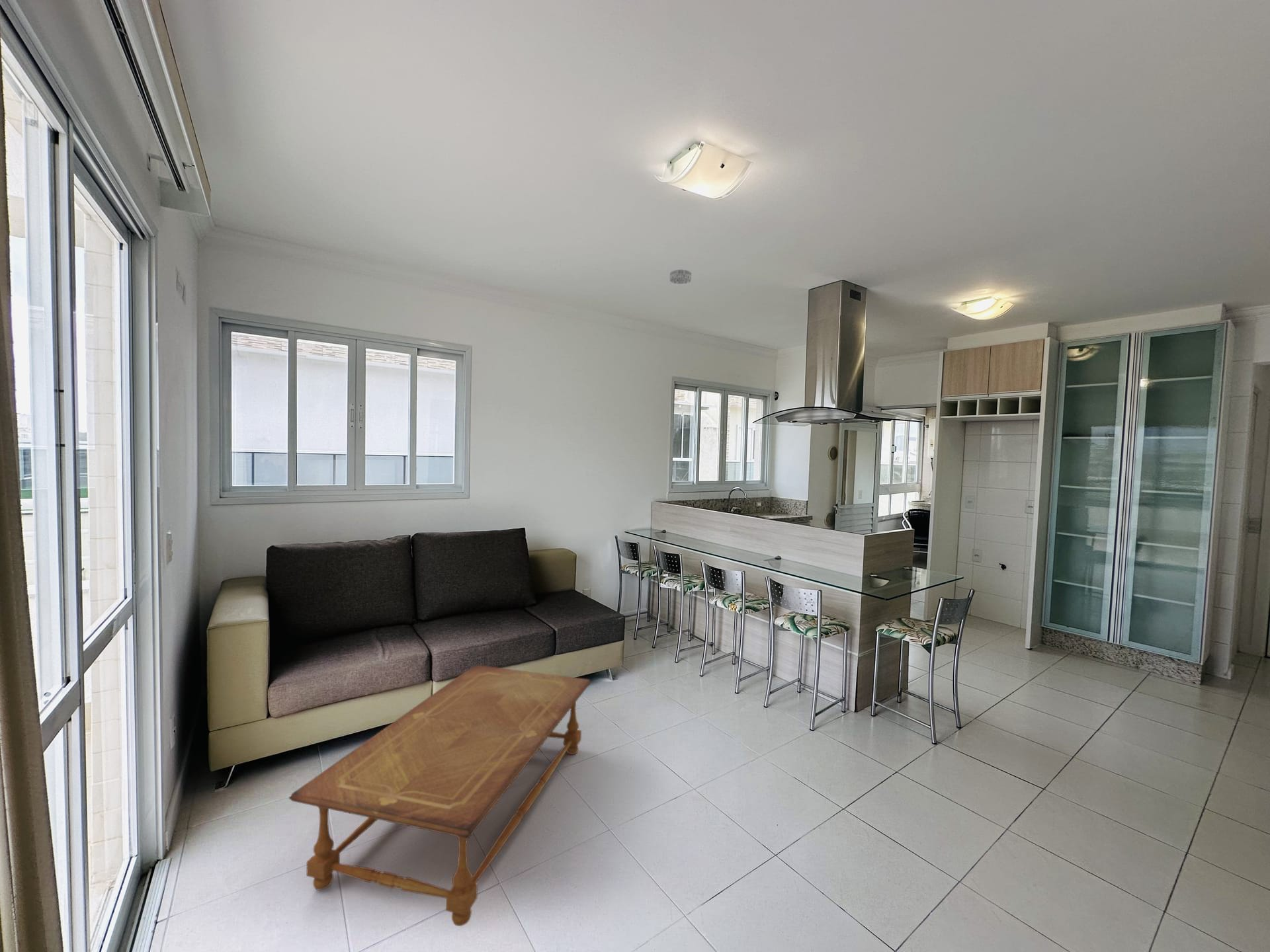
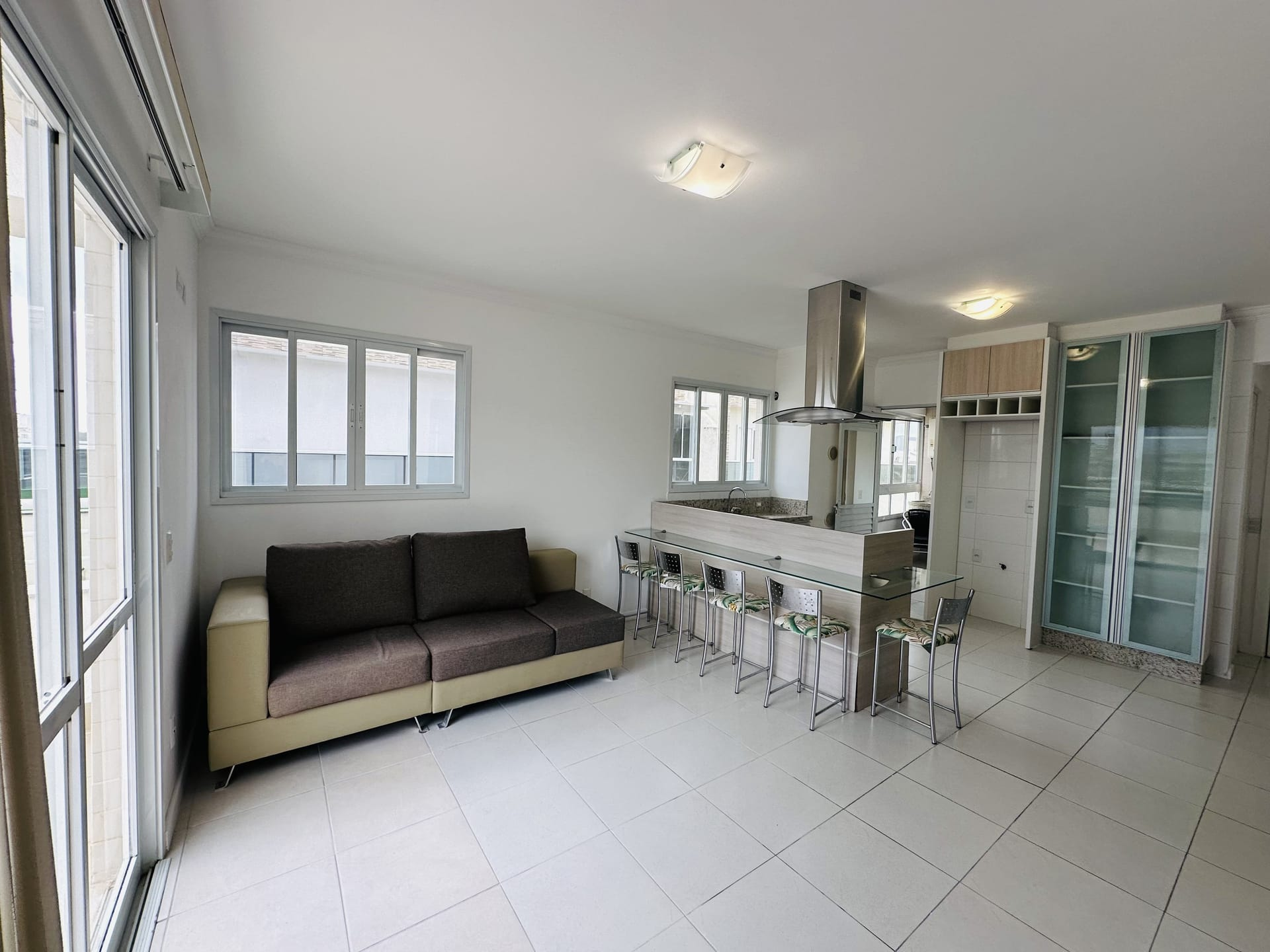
- coffee table [288,664,591,927]
- smoke detector [669,269,692,284]
